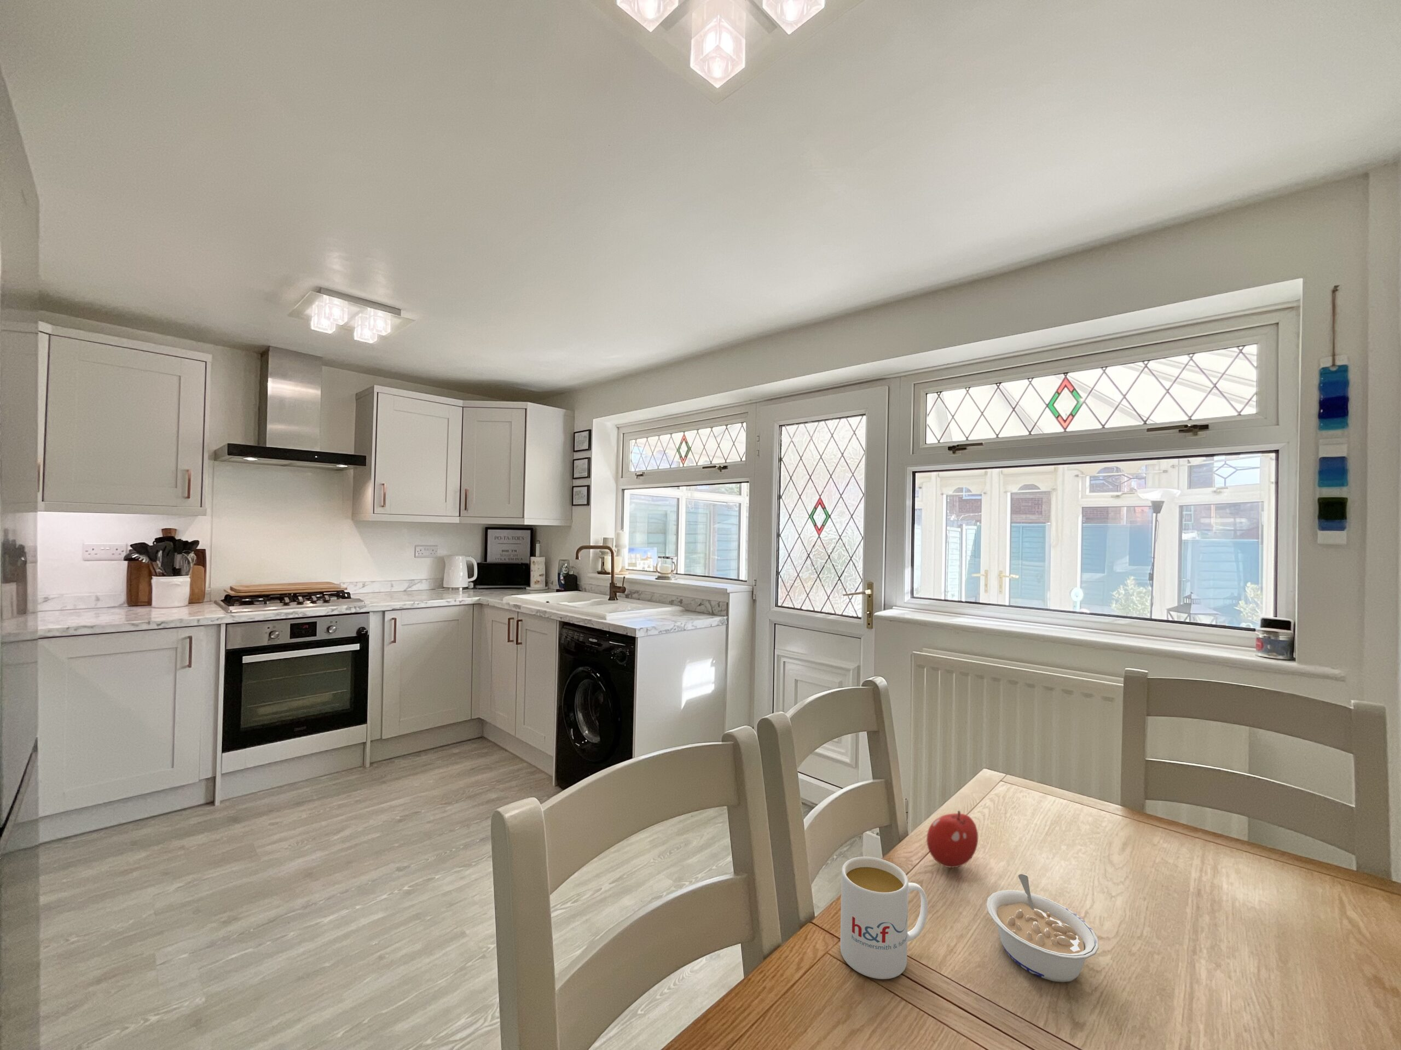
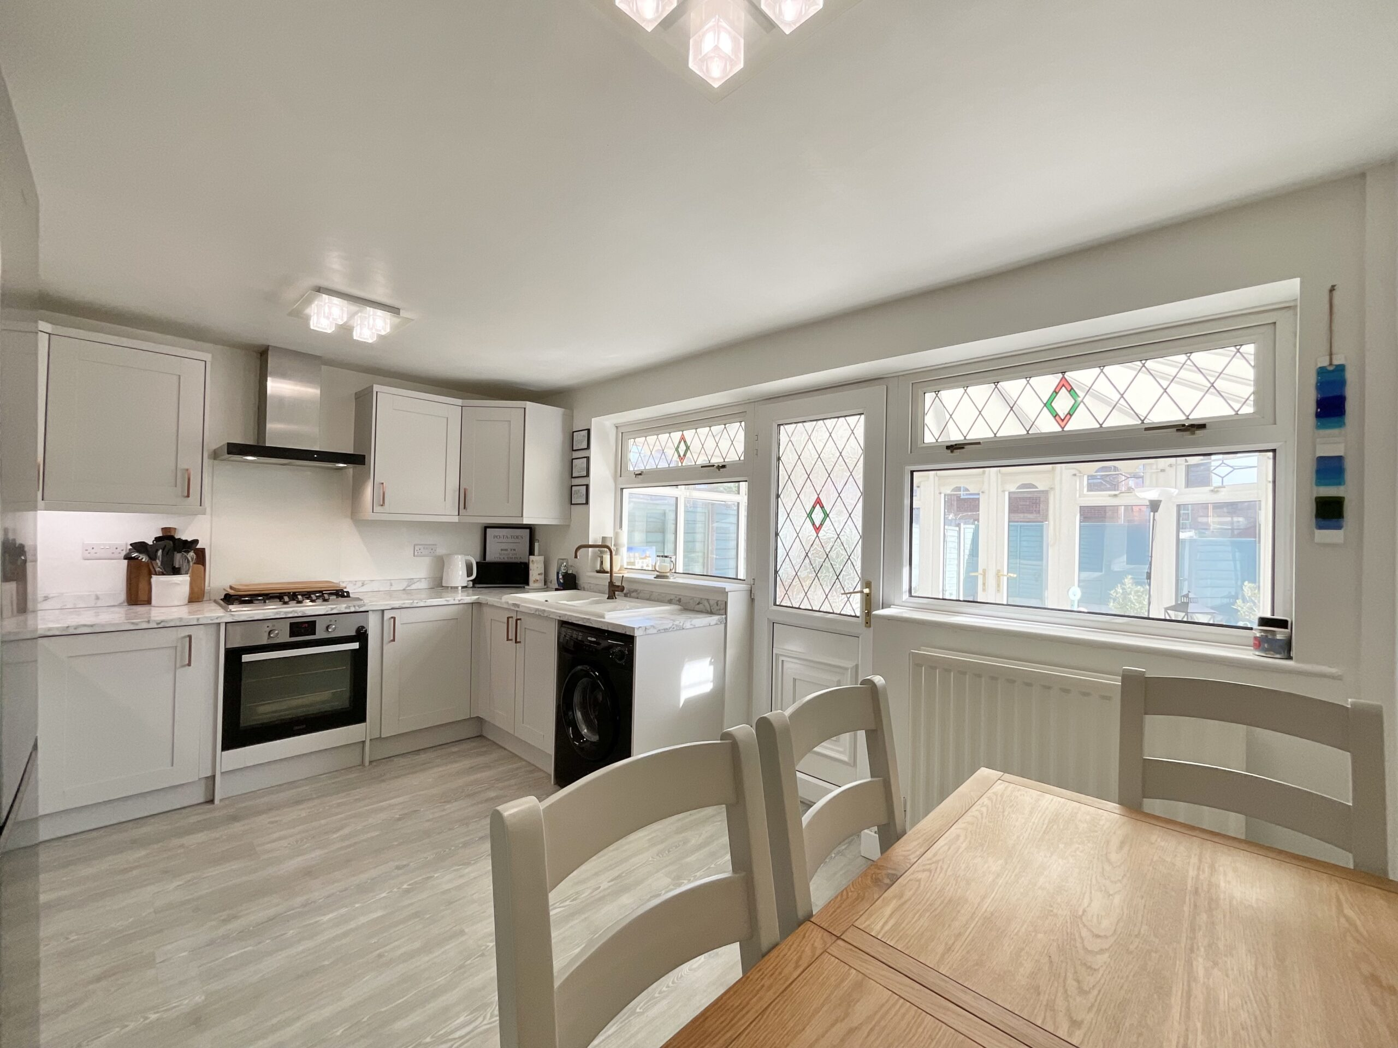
- fruit [926,810,978,868]
- legume [985,874,1100,983]
- mug [839,856,928,981]
